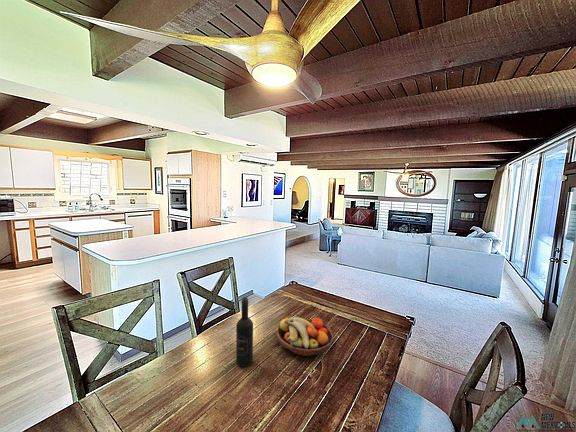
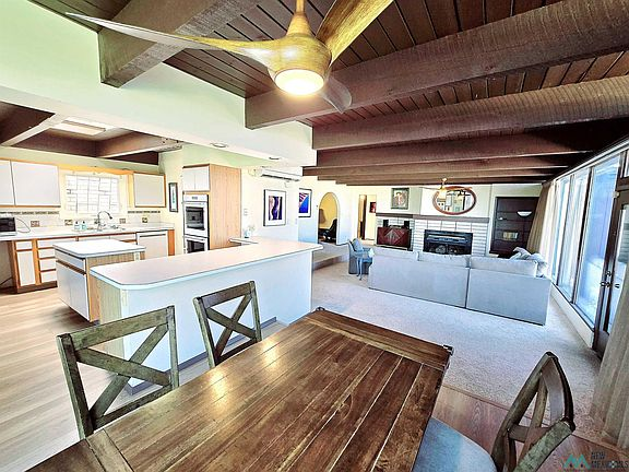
- wine bottle [235,296,254,368]
- fruit bowl [276,316,334,357]
